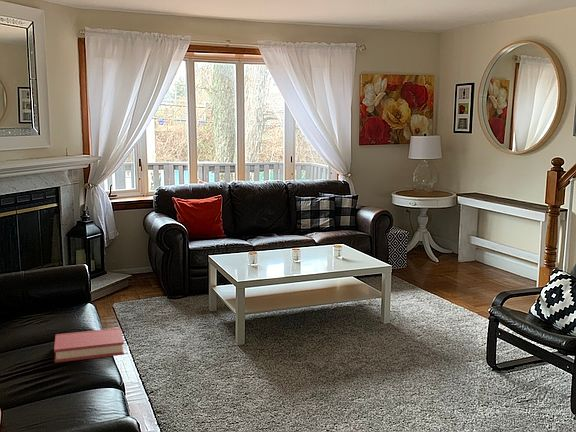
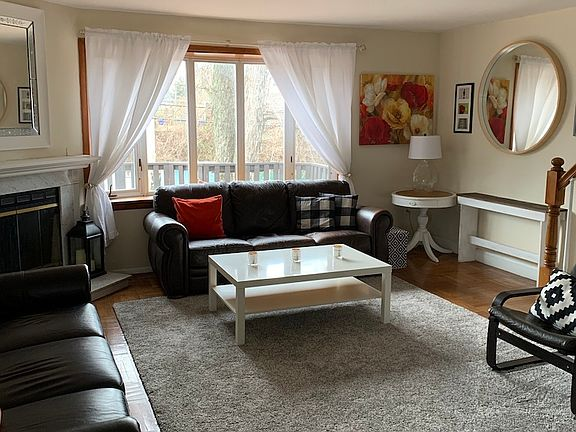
- hardback book [53,327,125,363]
